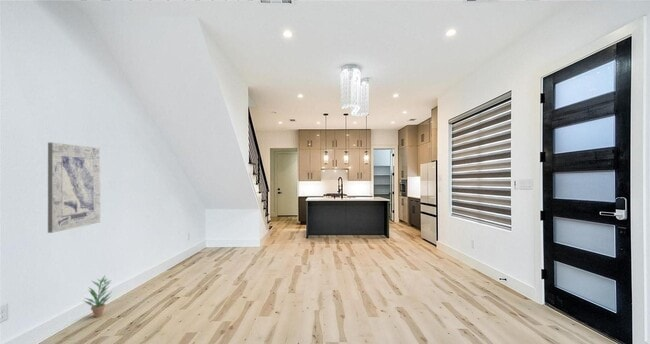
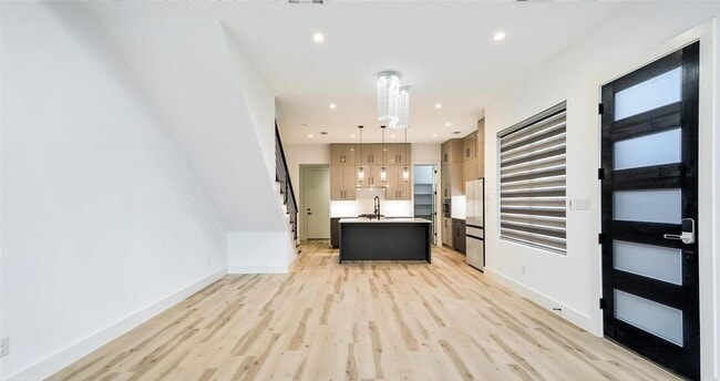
- wall art [47,142,101,234]
- potted plant [83,275,113,318]
